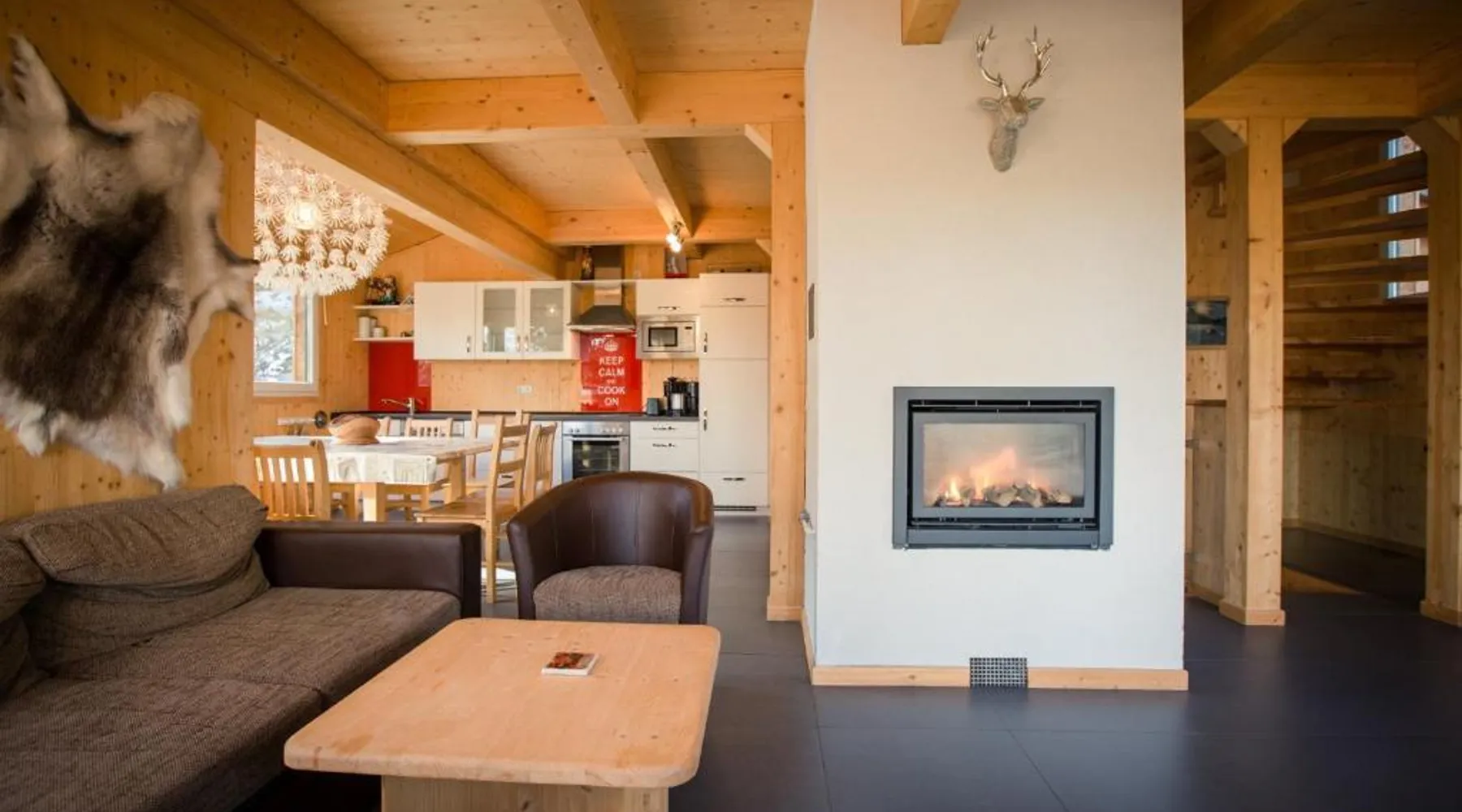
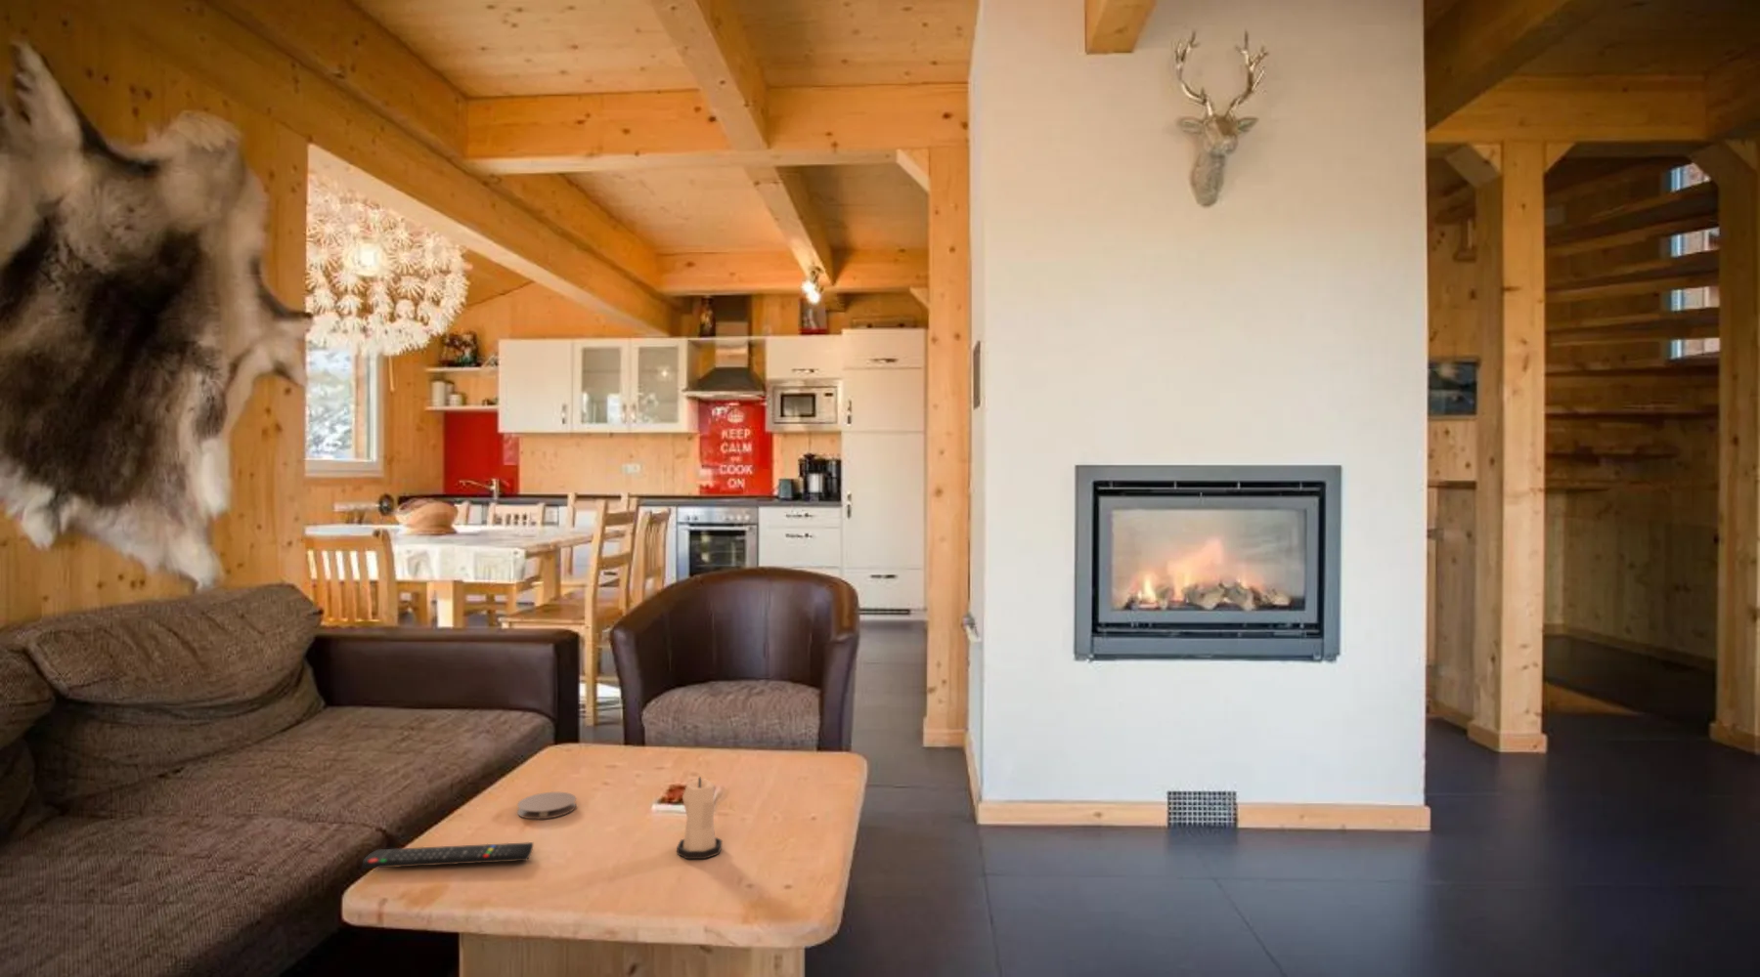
+ candle [675,776,722,860]
+ remote control [362,841,533,870]
+ coaster [516,792,577,819]
